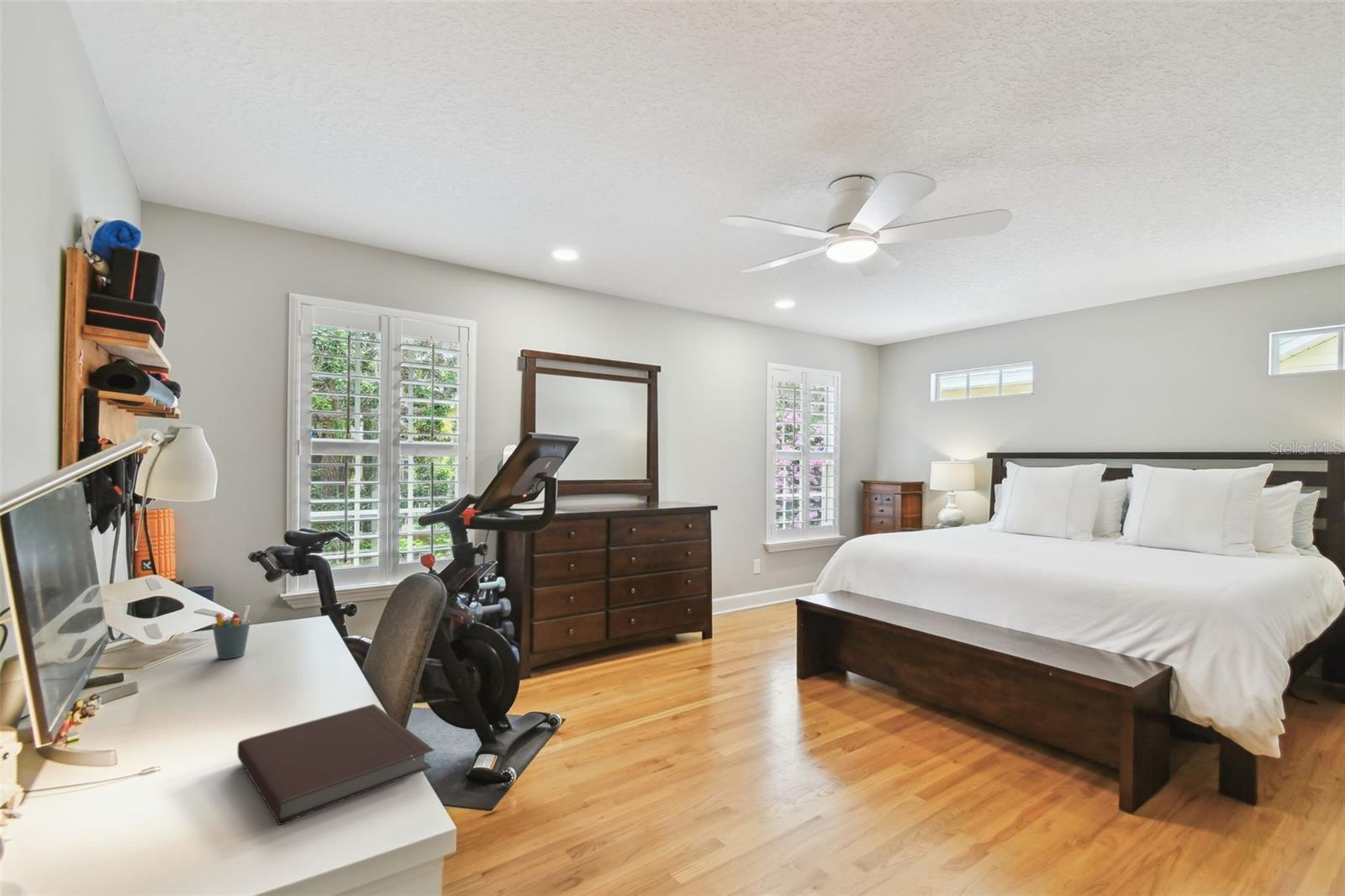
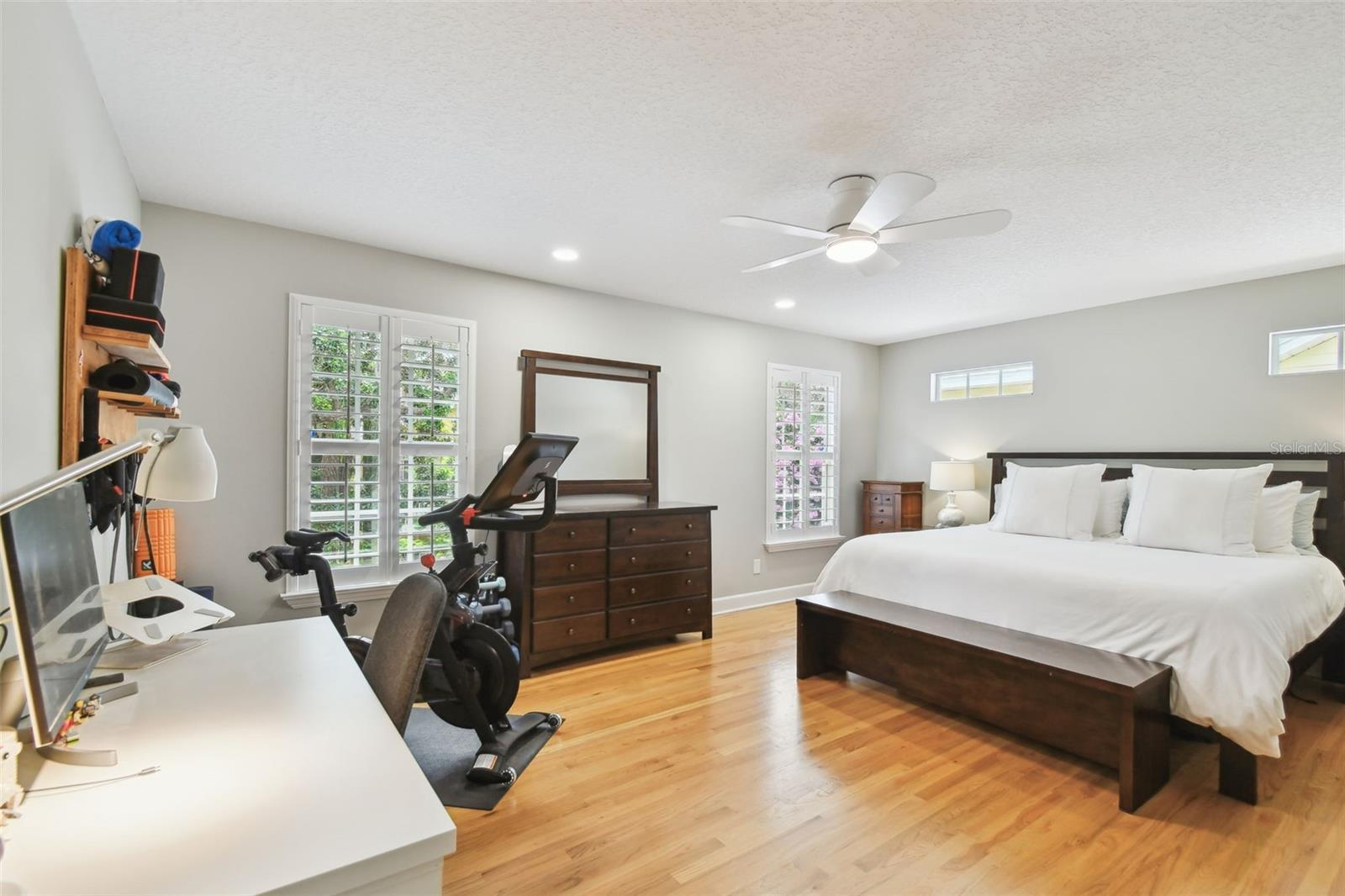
- pen holder [212,604,251,660]
- notebook [236,704,435,825]
